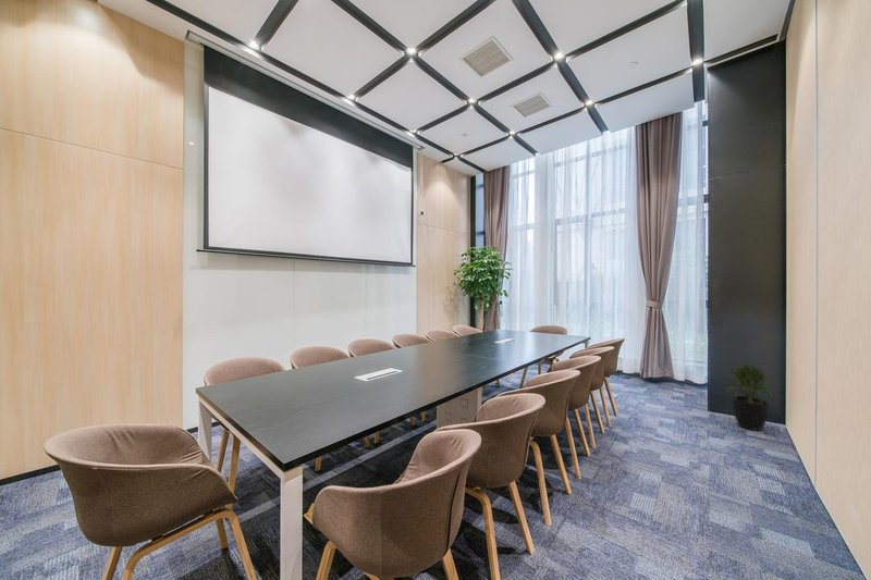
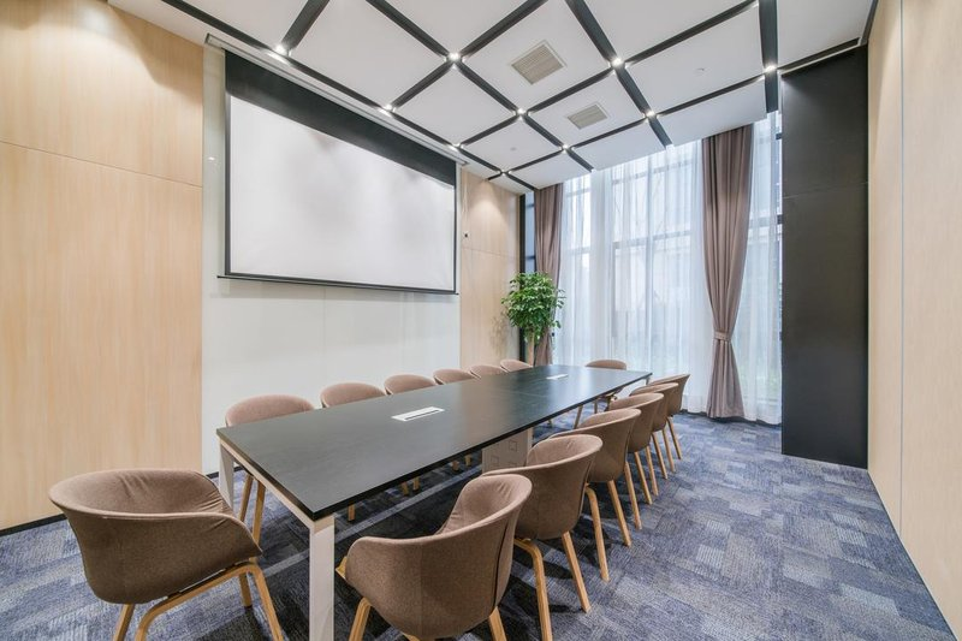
- potted plant [725,362,773,432]
